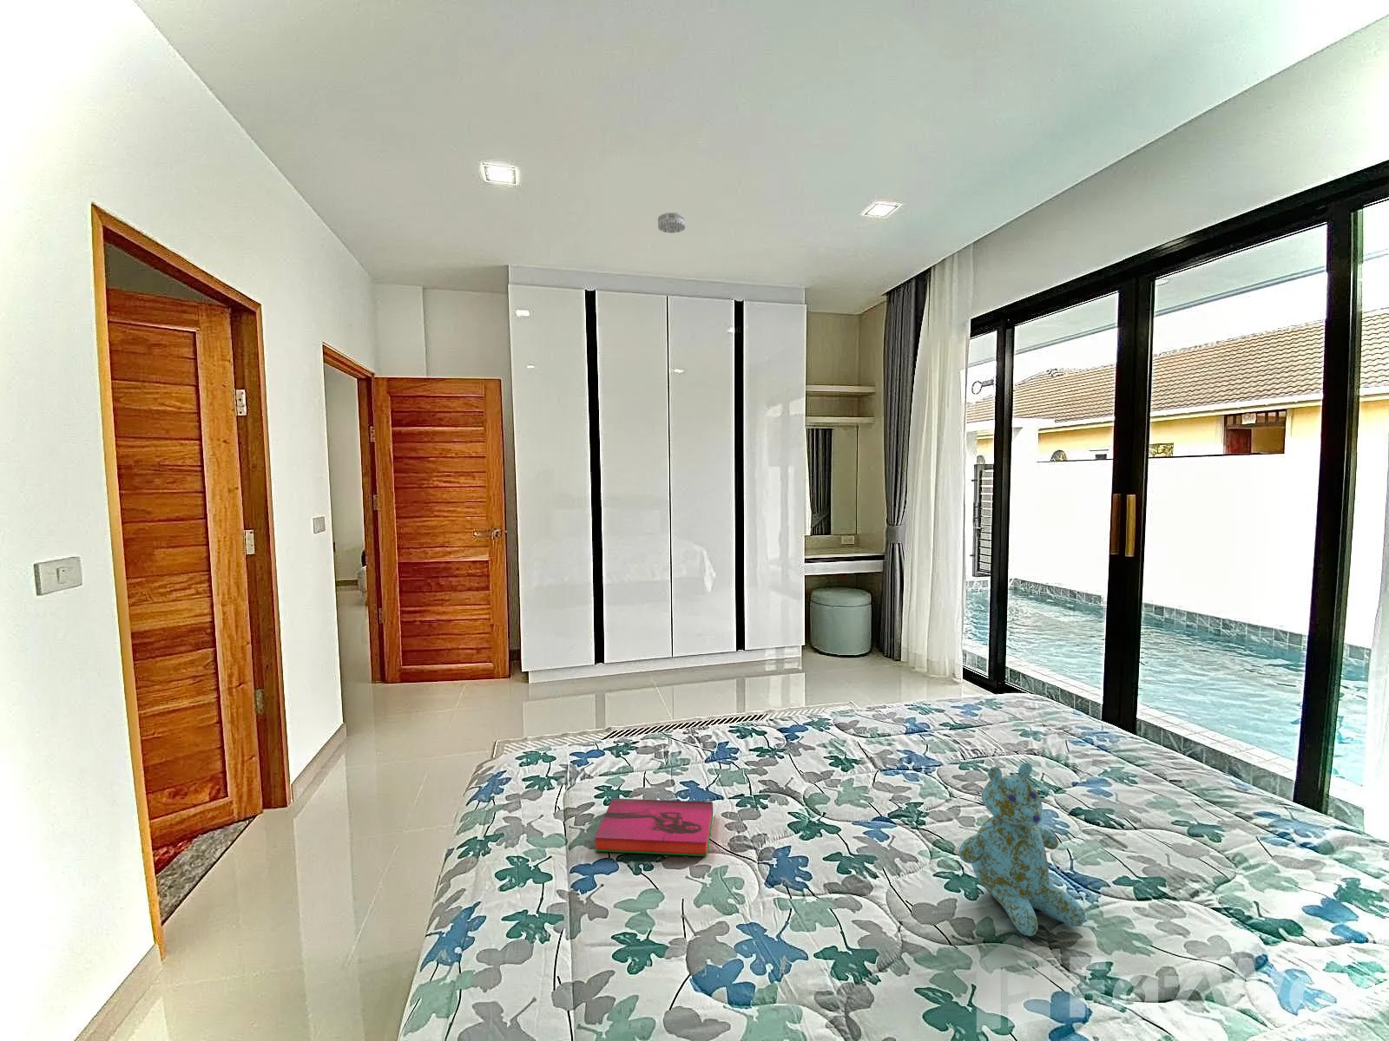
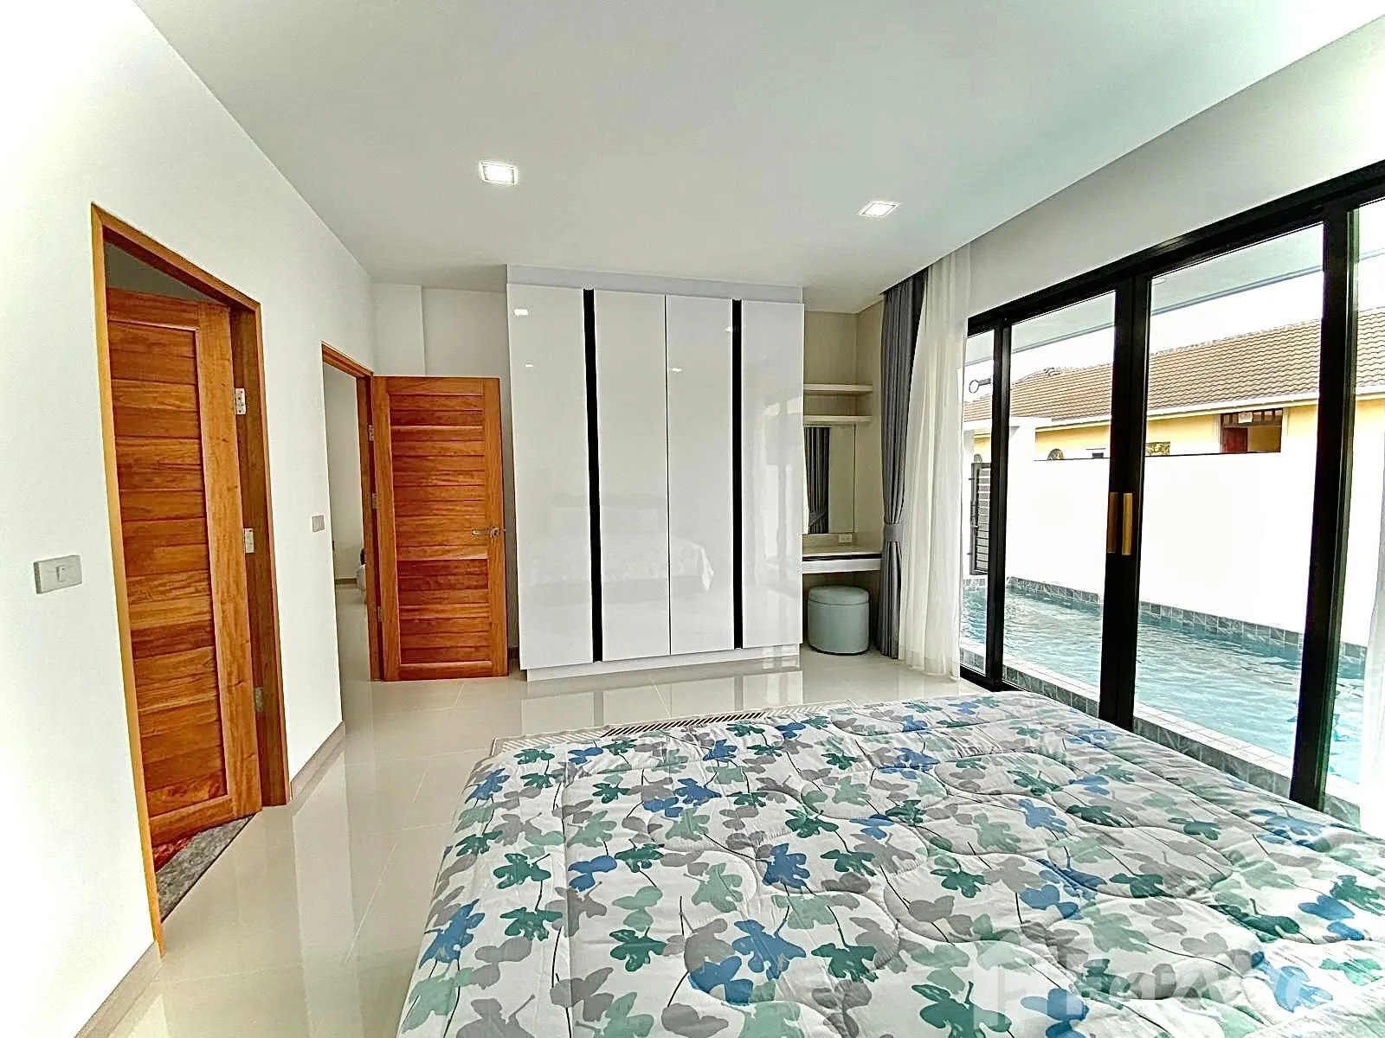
- smoke detector [657,212,686,234]
- hardback book [594,797,713,857]
- stuffed bear [958,762,1086,937]
